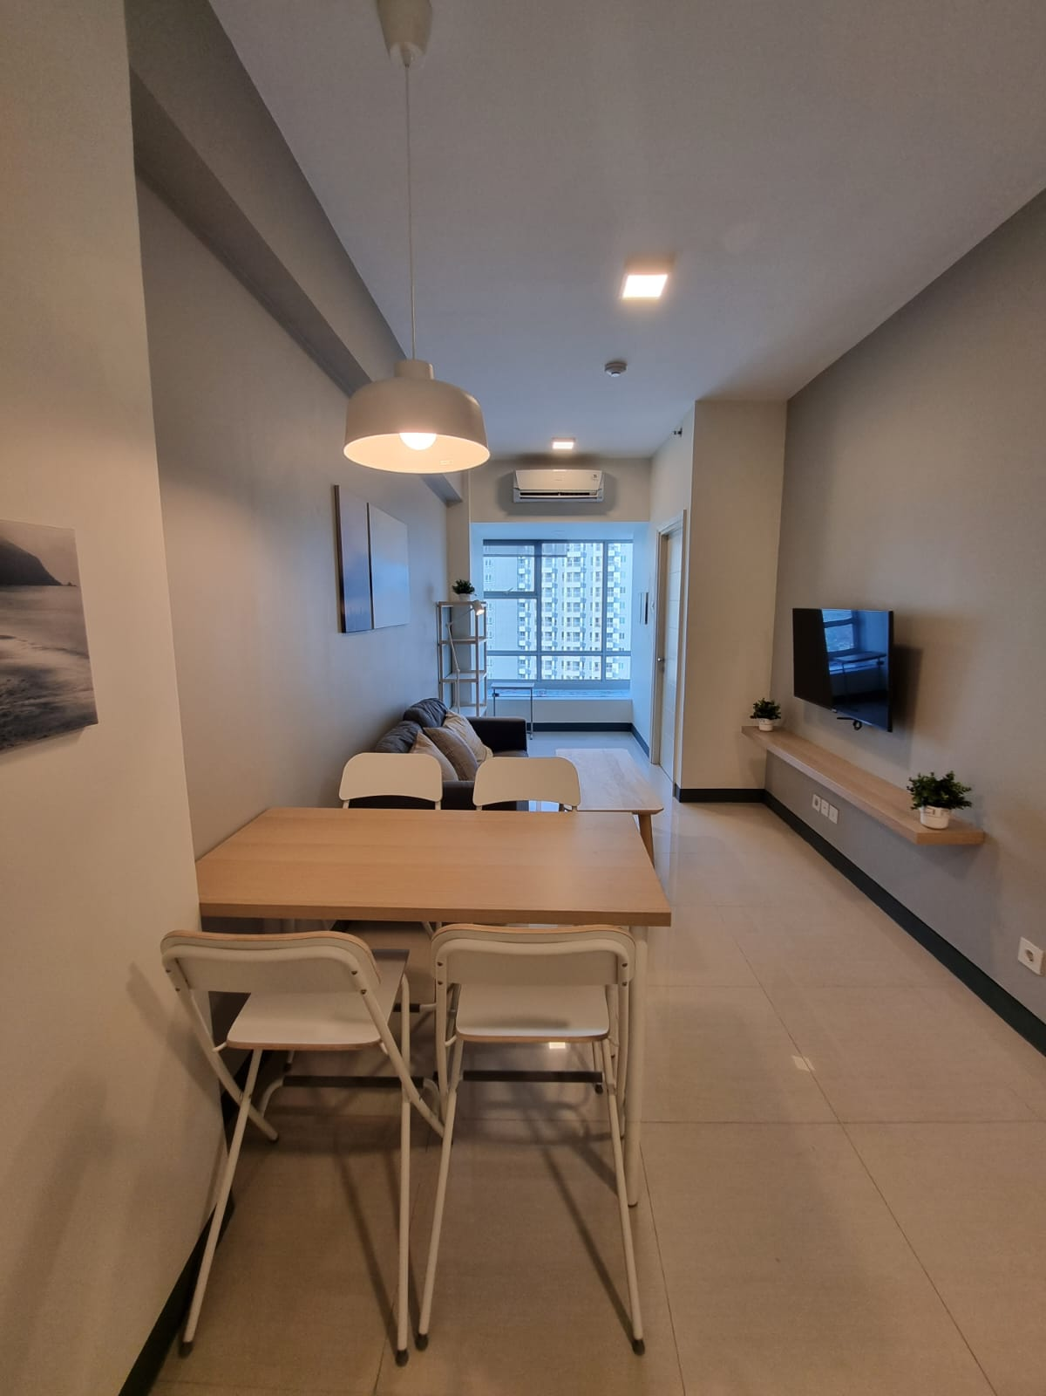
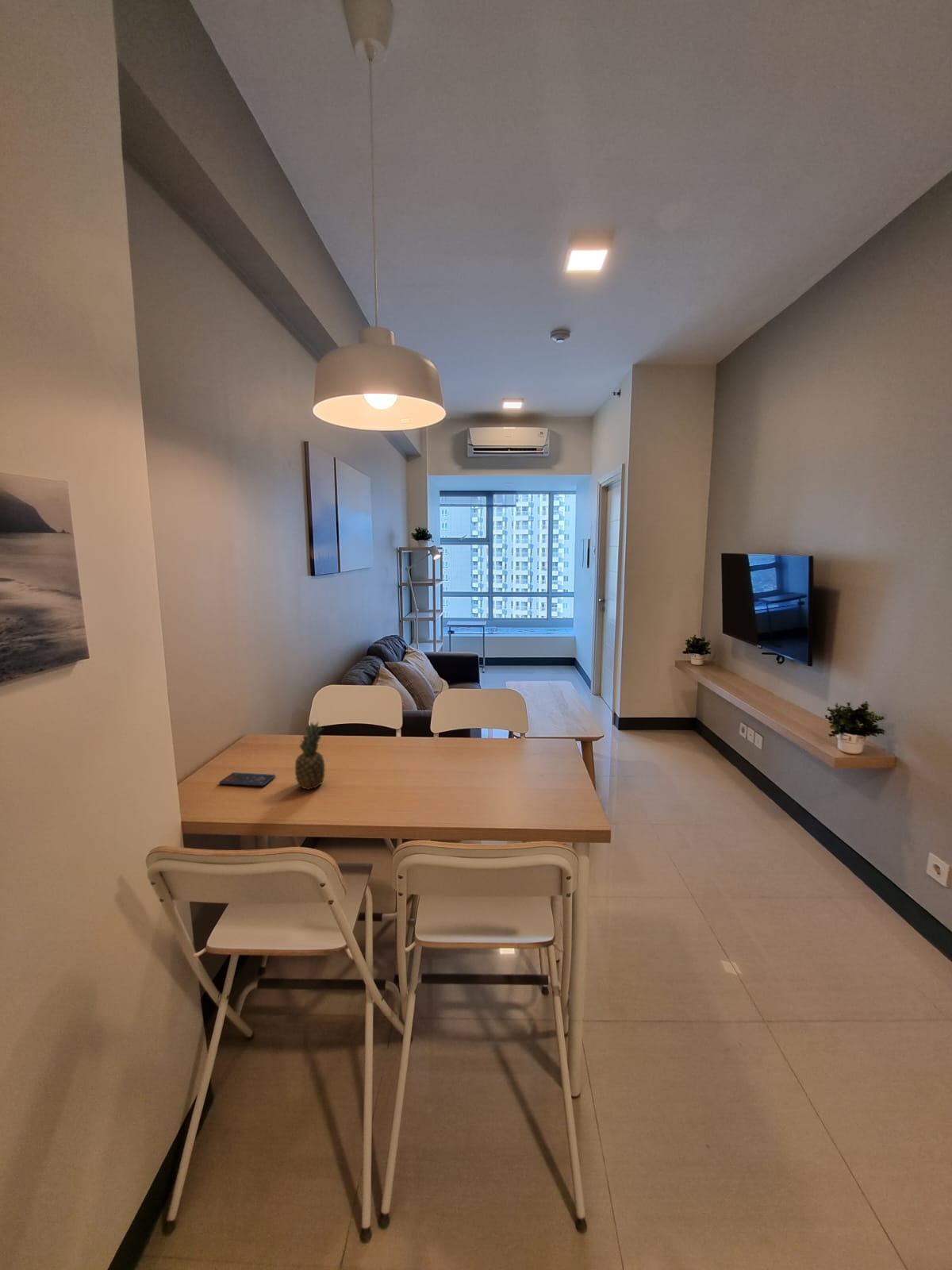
+ fruit [294,721,326,791]
+ smartphone [218,772,277,787]
